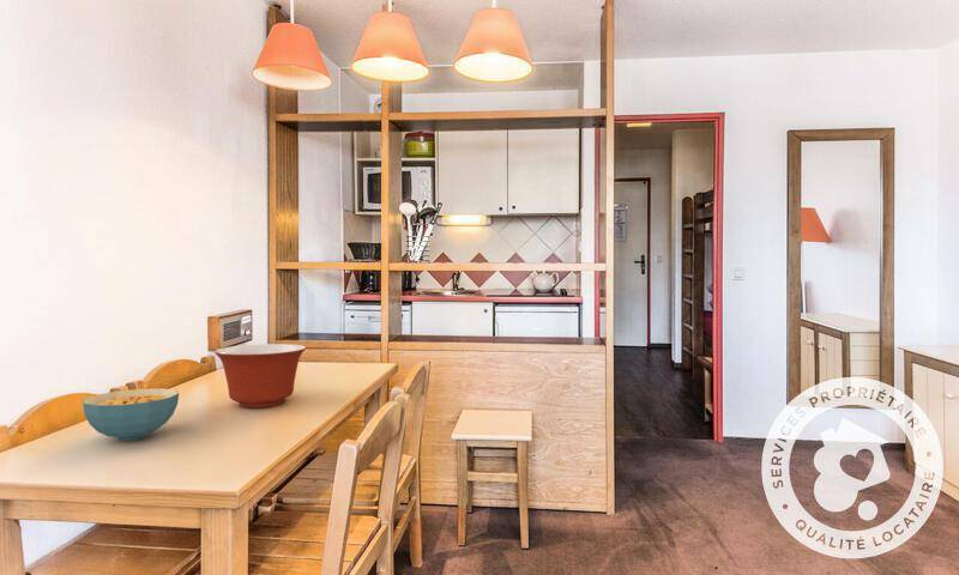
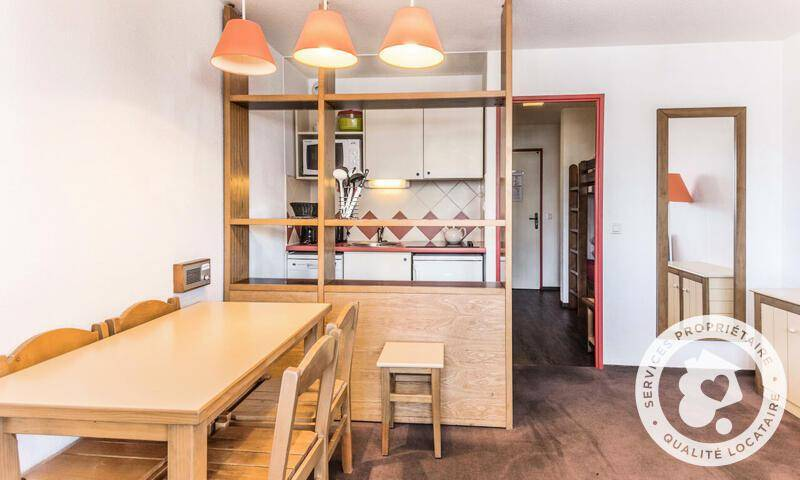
- cereal bowl [82,387,180,442]
- mixing bowl [213,343,307,408]
